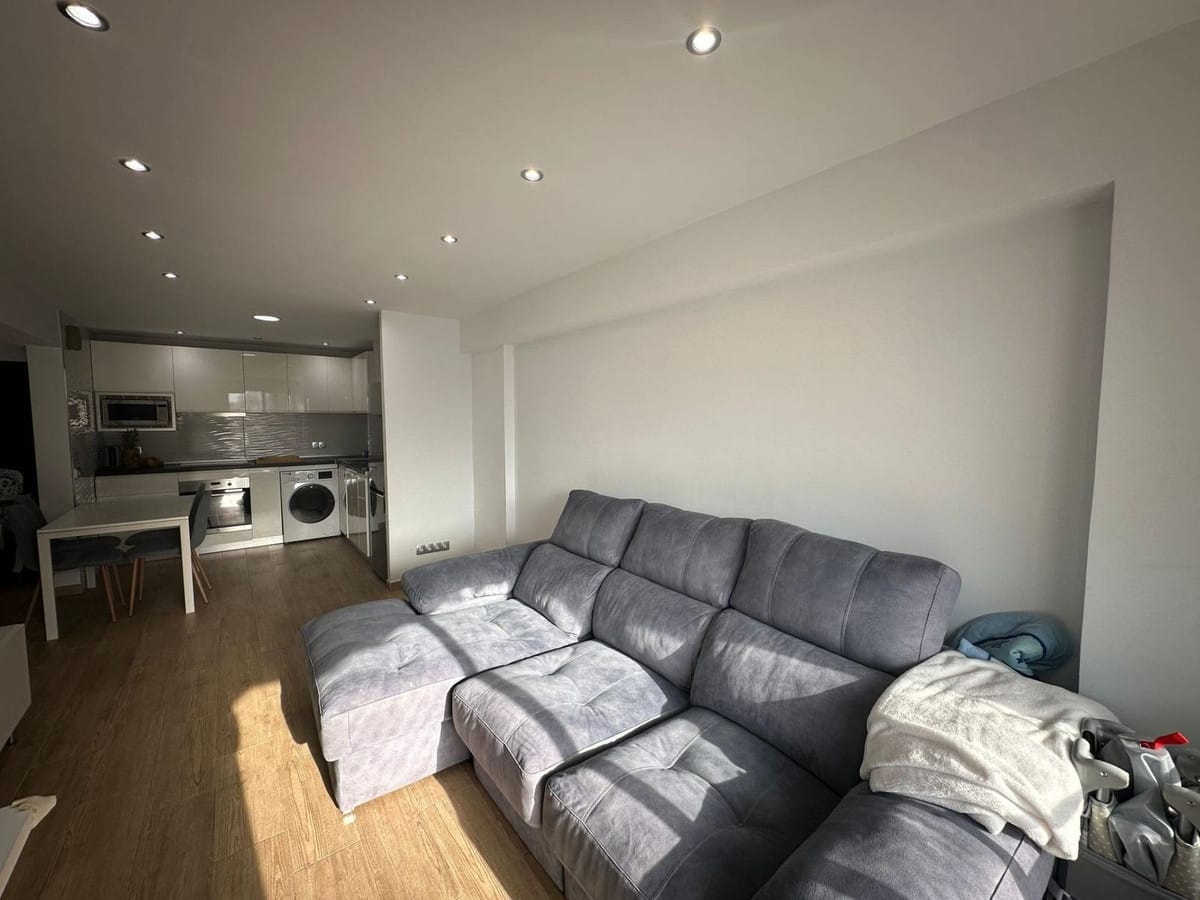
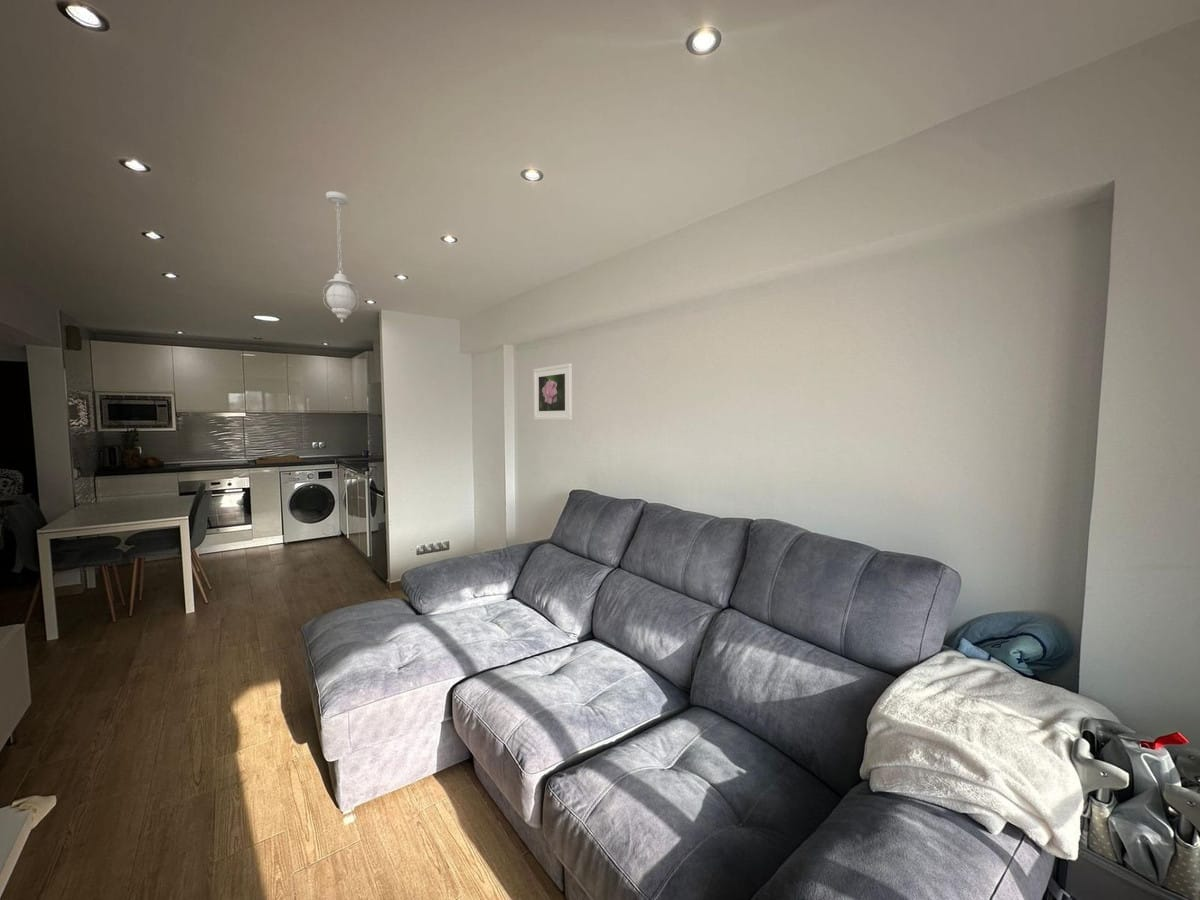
+ pendant light [322,190,360,323]
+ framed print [533,362,573,421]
